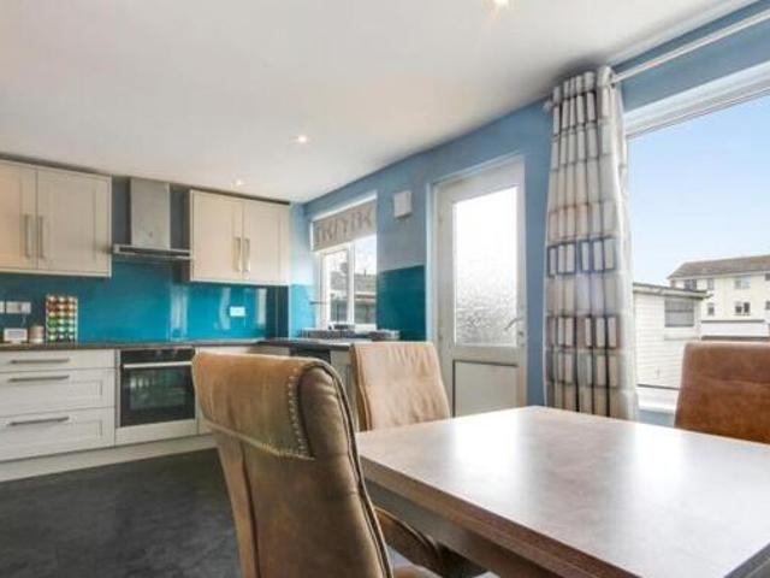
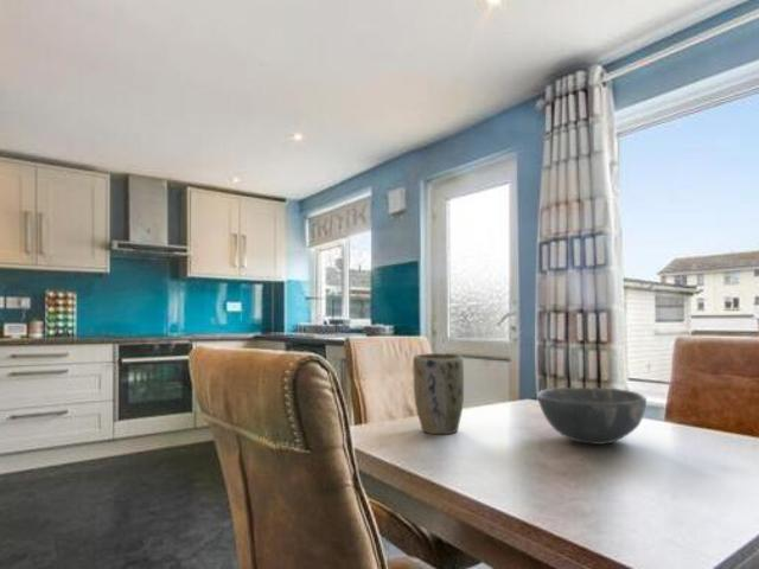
+ bowl [536,386,648,446]
+ plant pot [413,352,465,435]
